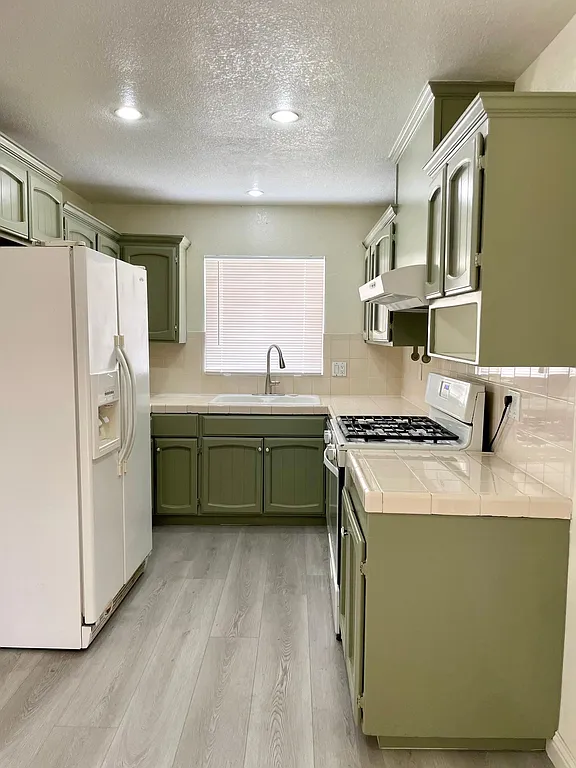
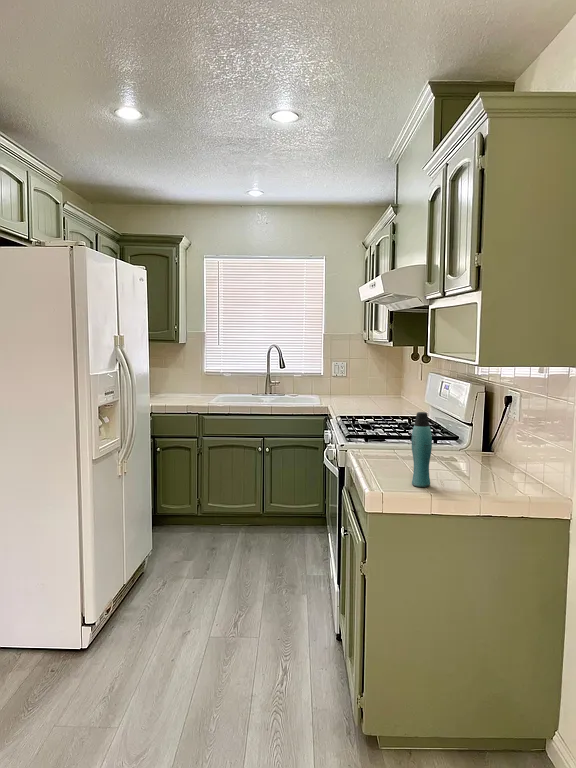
+ bottle [411,411,433,488]
